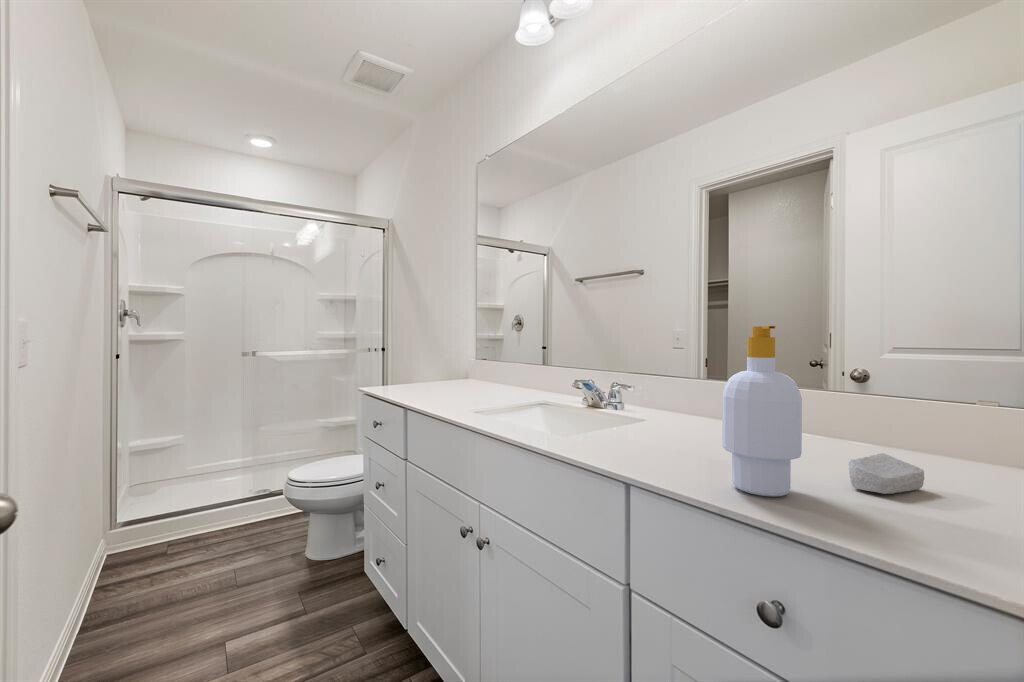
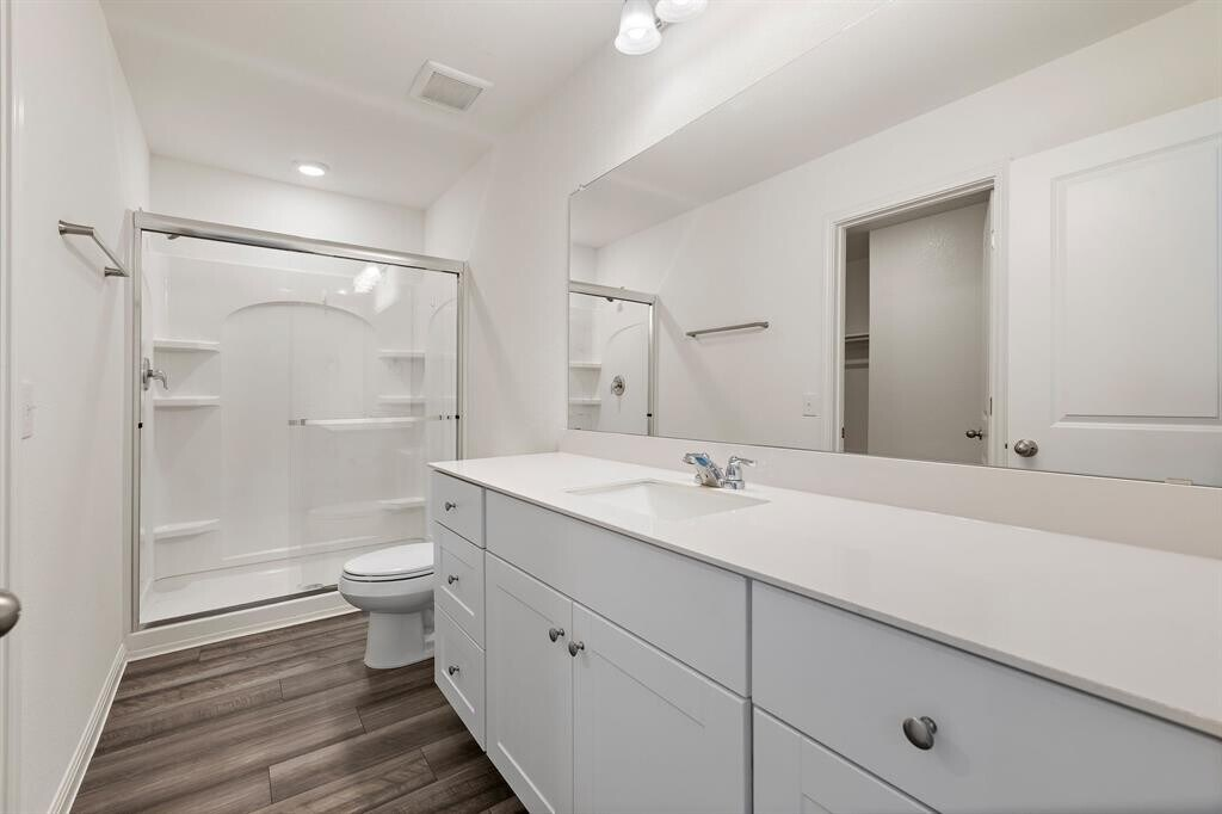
- soap bar [847,452,925,495]
- soap bottle [721,325,803,497]
